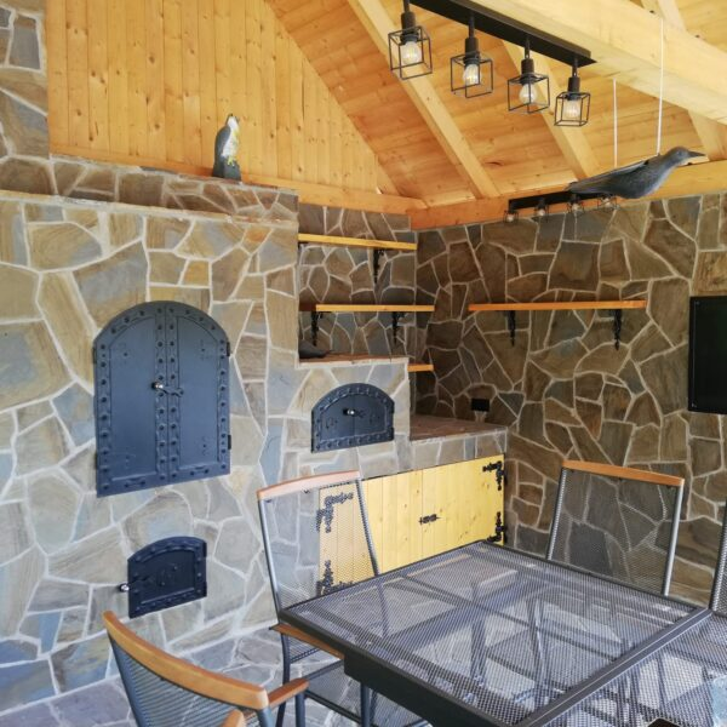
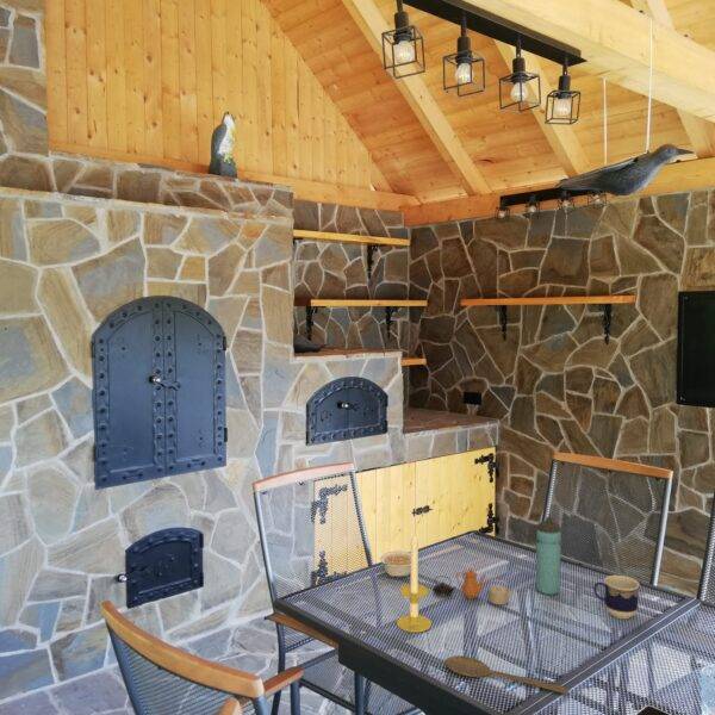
+ wooden spoon [444,655,570,695]
+ legume [379,549,411,579]
+ candle [396,533,433,634]
+ teapot [431,567,515,605]
+ cup [592,574,641,620]
+ water bottle [535,516,561,596]
